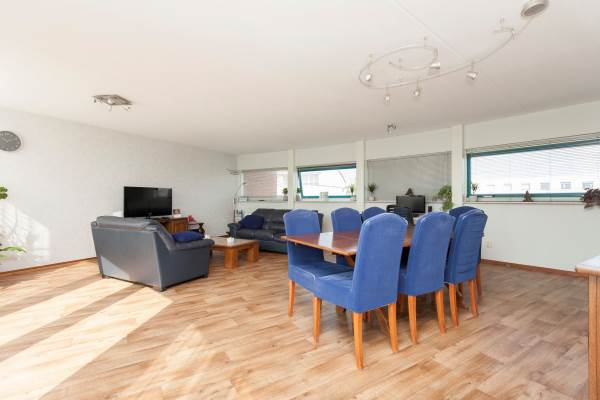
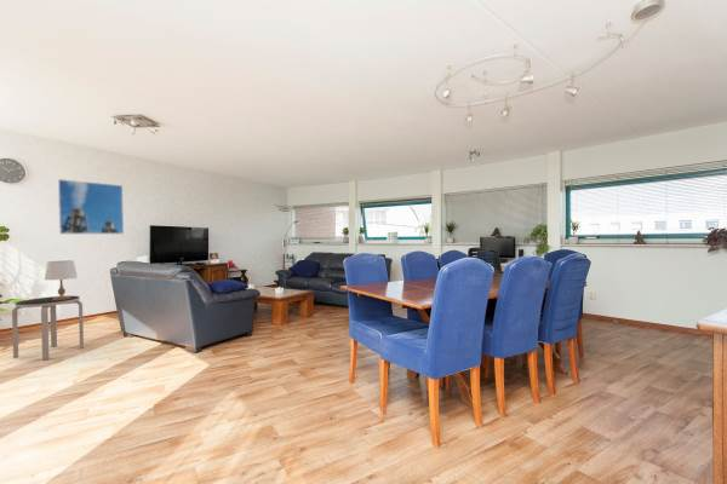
+ table lamp [44,259,79,300]
+ side table [11,295,85,361]
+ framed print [57,178,125,235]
